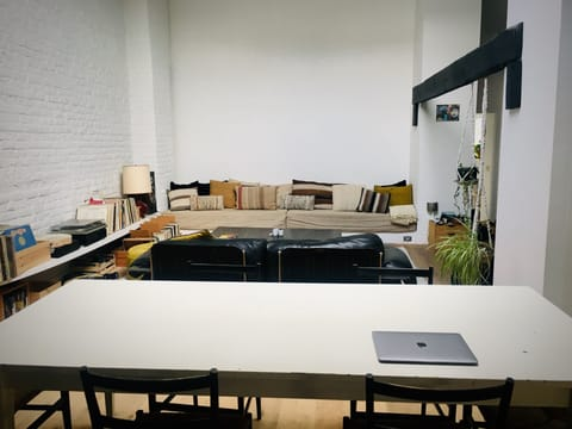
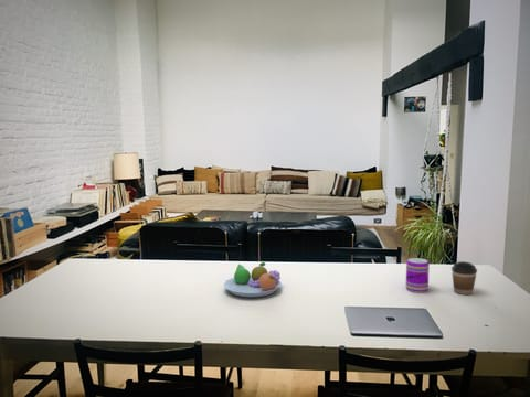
+ coffee cup [451,260,478,296]
+ beverage can [405,257,431,294]
+ fruit bowl [222,261,283,298]
